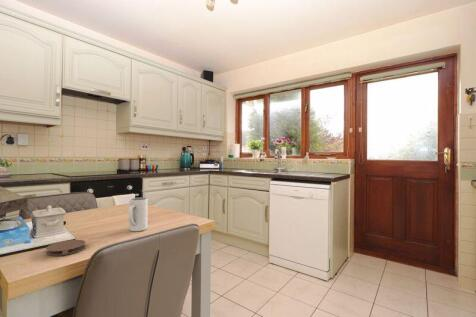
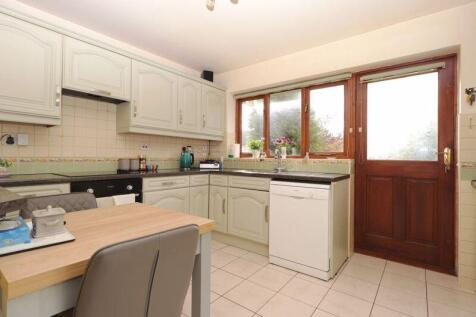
- coaster [45,239,86,257]
- mug [127,197,149,232]
